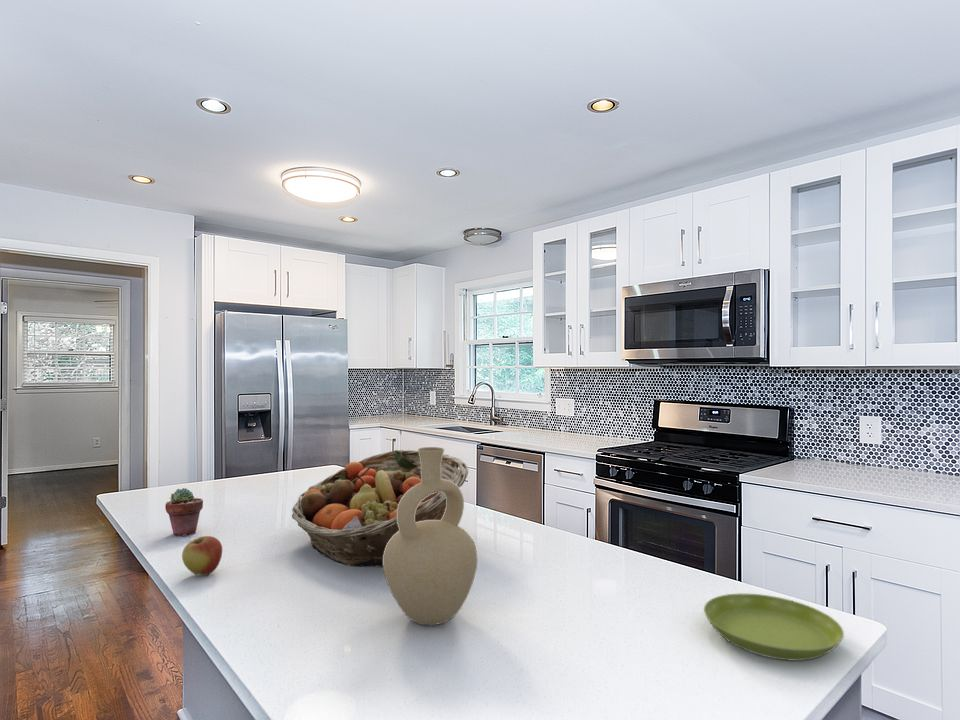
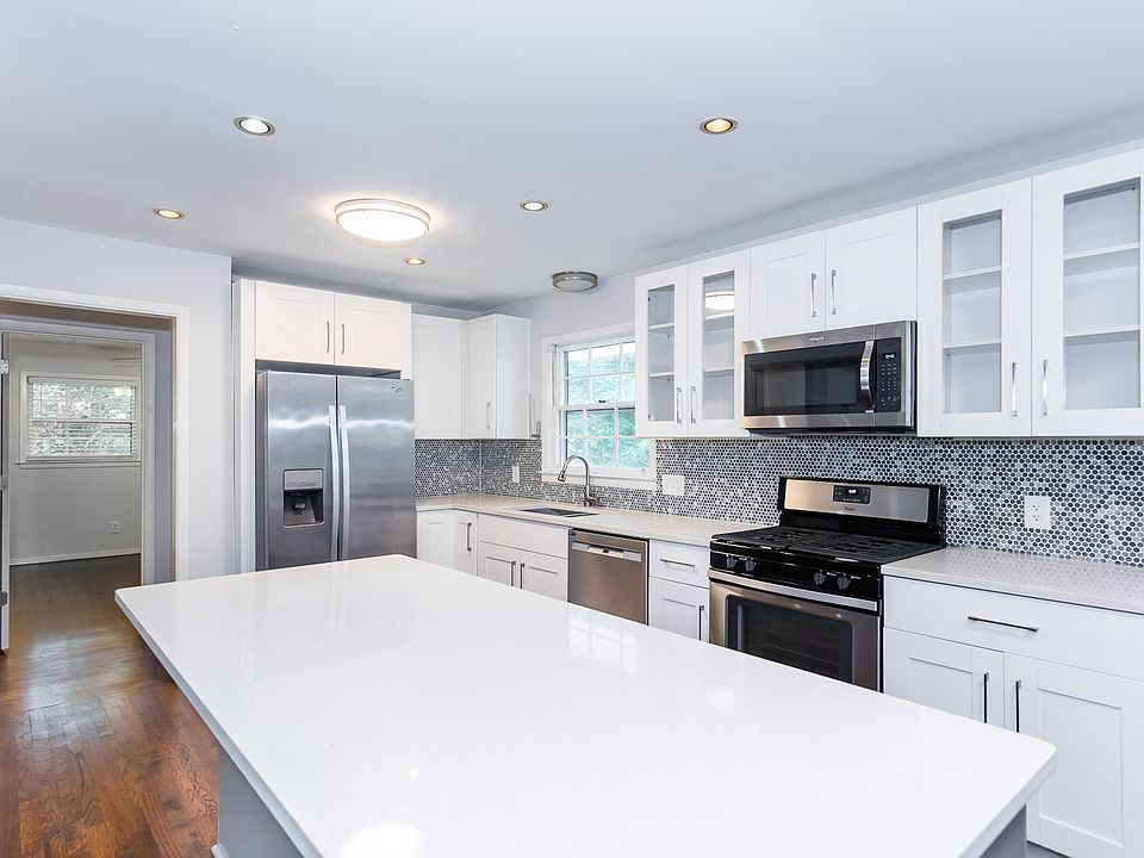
- fruit basket [291,449,469,568]
- apple [181,535,223,577]
- saucer [703,592,845,662]
- potted succulent [164,487,204,537]
- vase [382,446,478,626]
